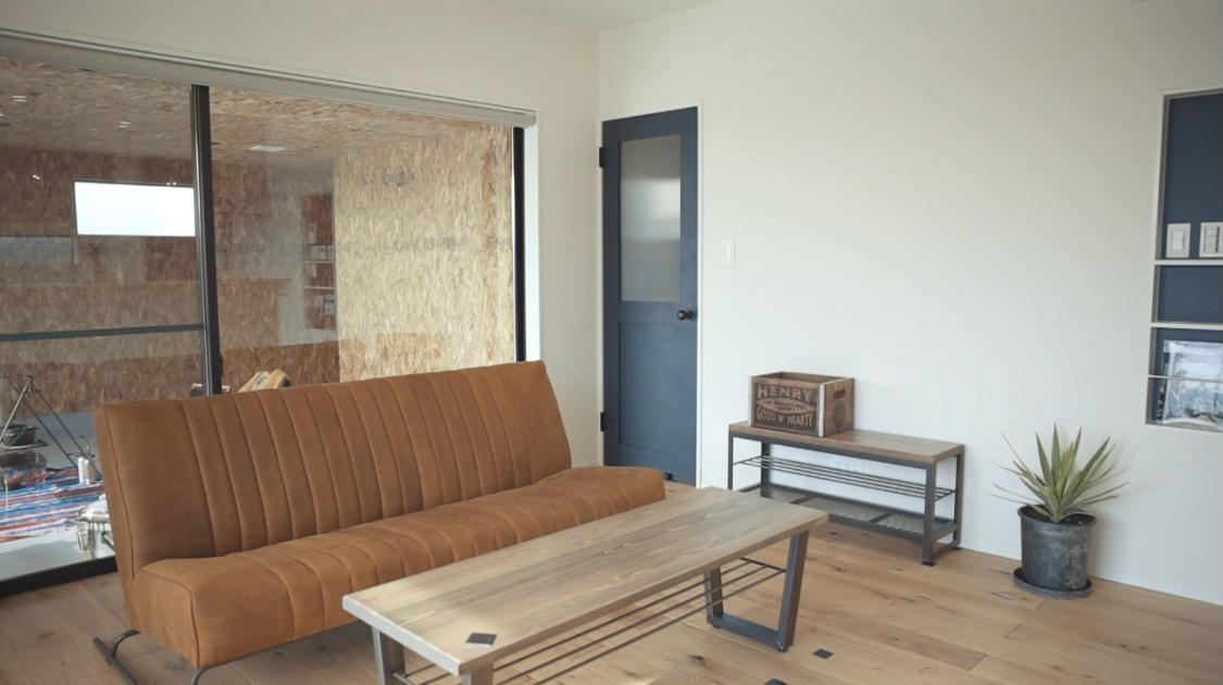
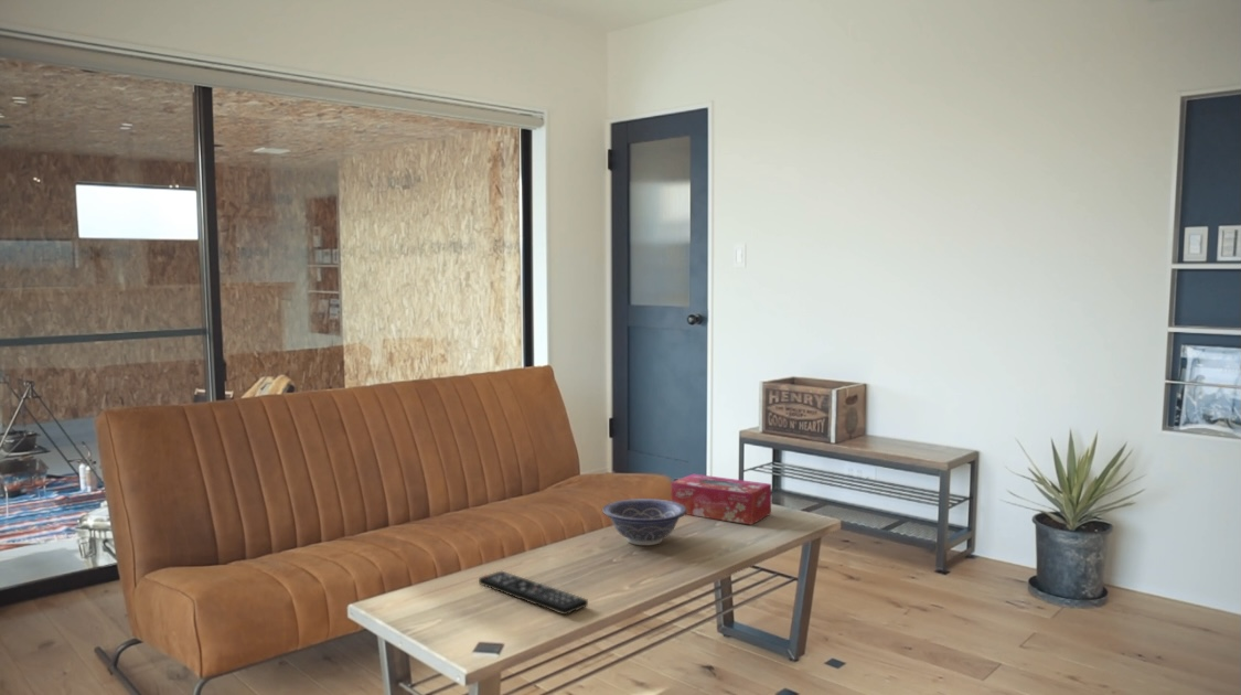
+ remote control [478,570,589,616]
+ decorative bowl [601,498,687,546]
+ tissue box [671,473,772,526]
